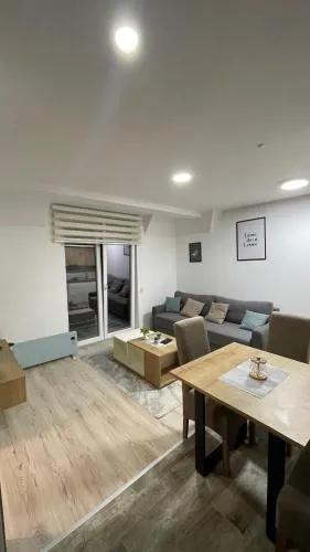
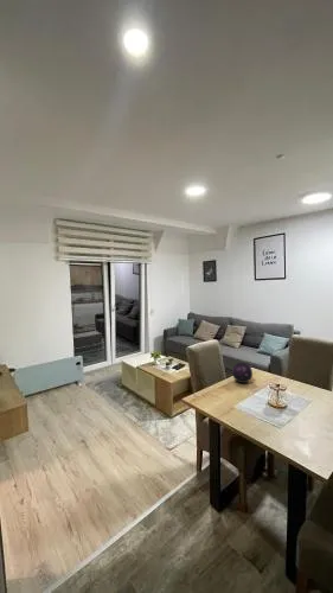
+ decorative orb [231,362,254,384]
